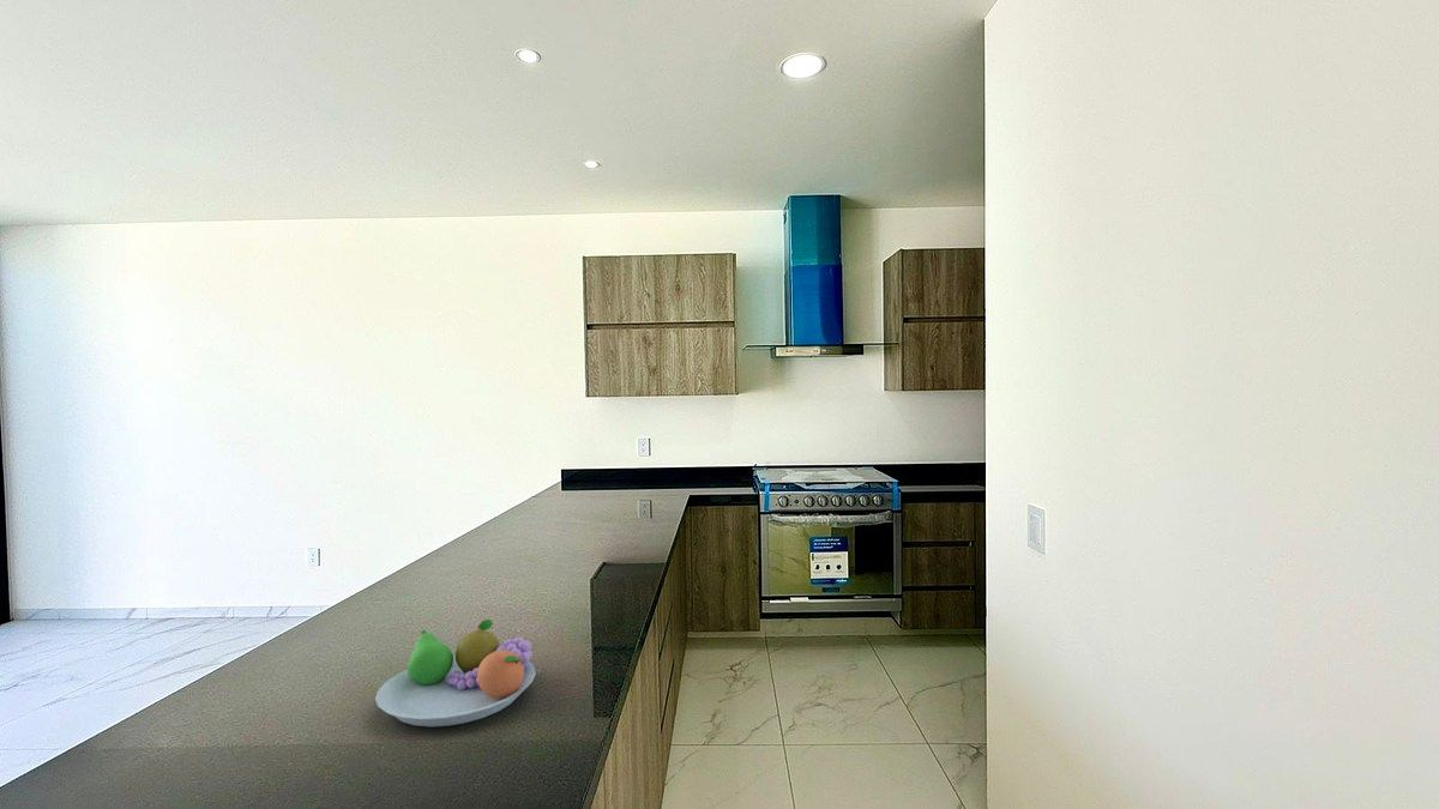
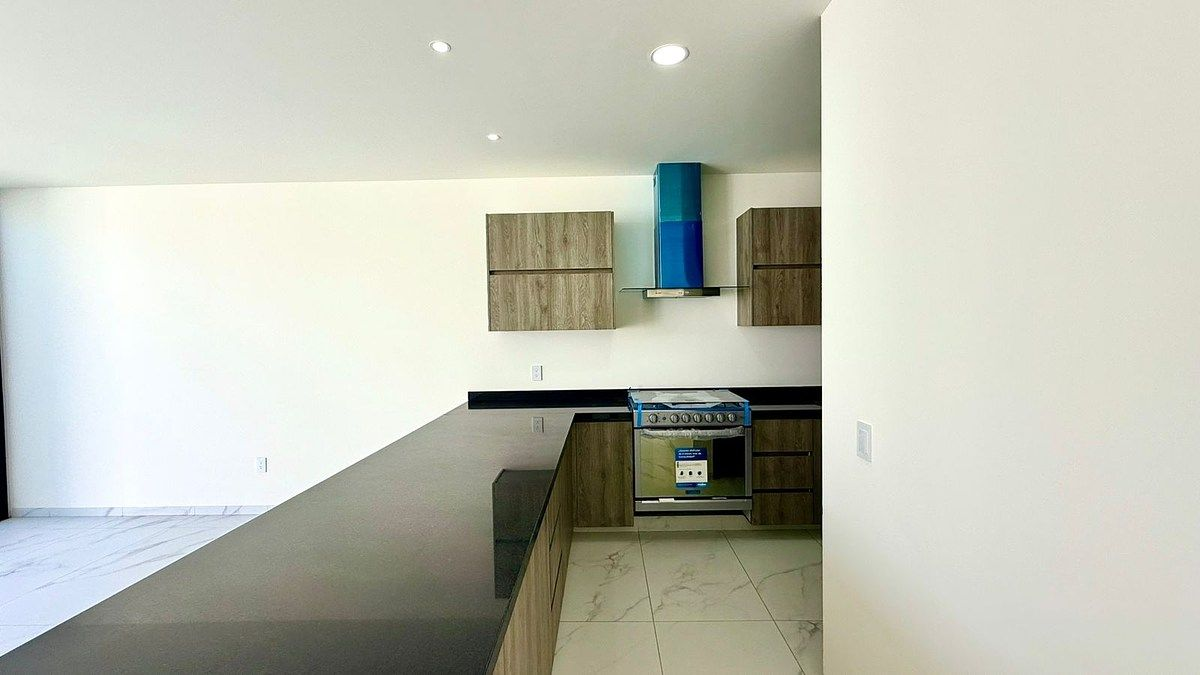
- fruit bowl [374,618,537,728]
